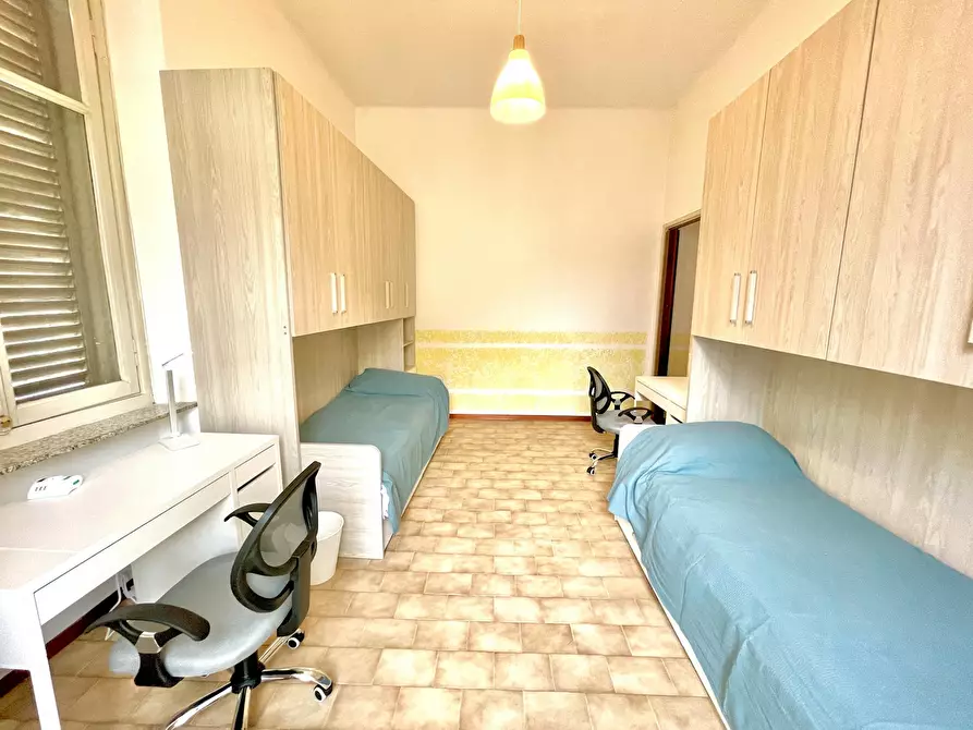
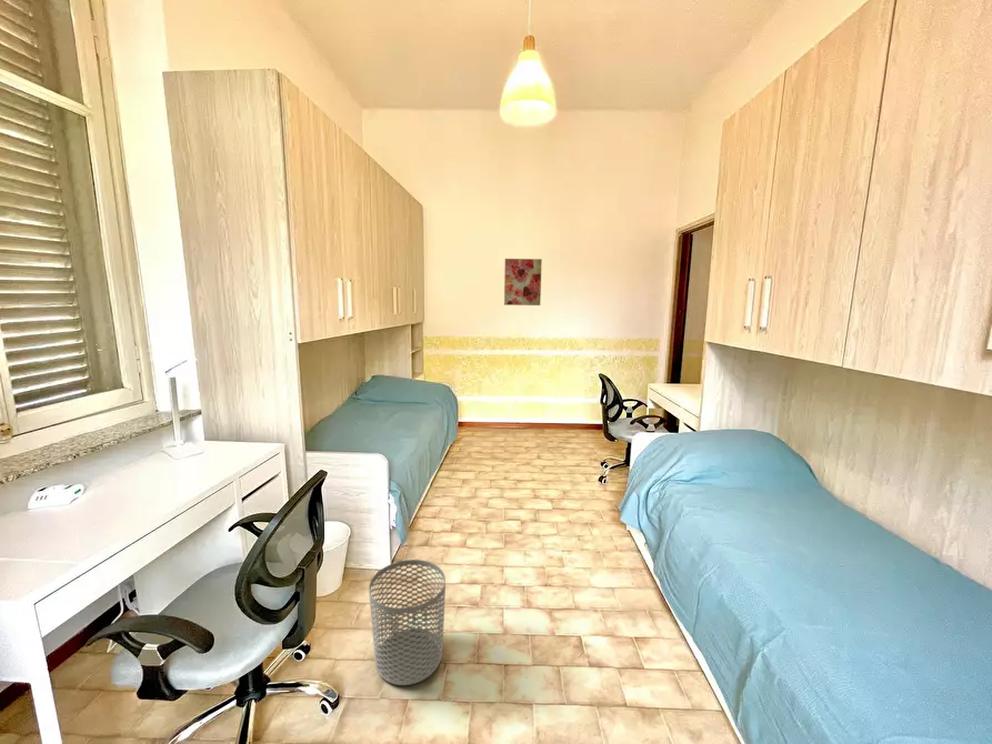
+ waste bin [368,559,447,686]
+ wall art [503,258,543,306]
